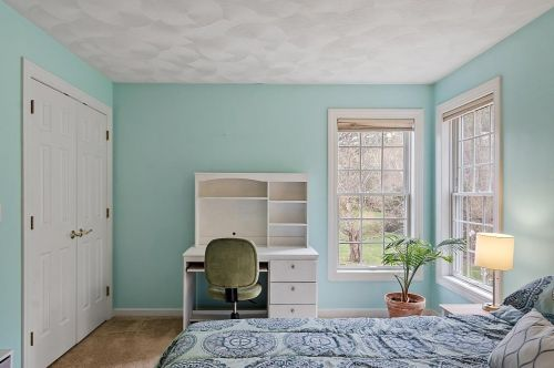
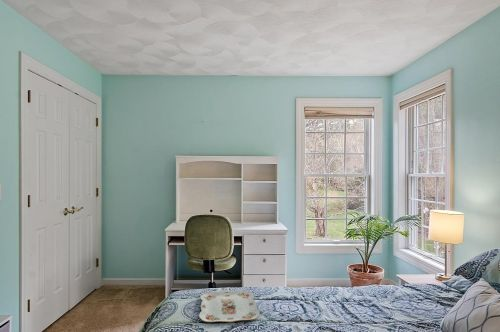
+ serving tray [198,289,260,323]
